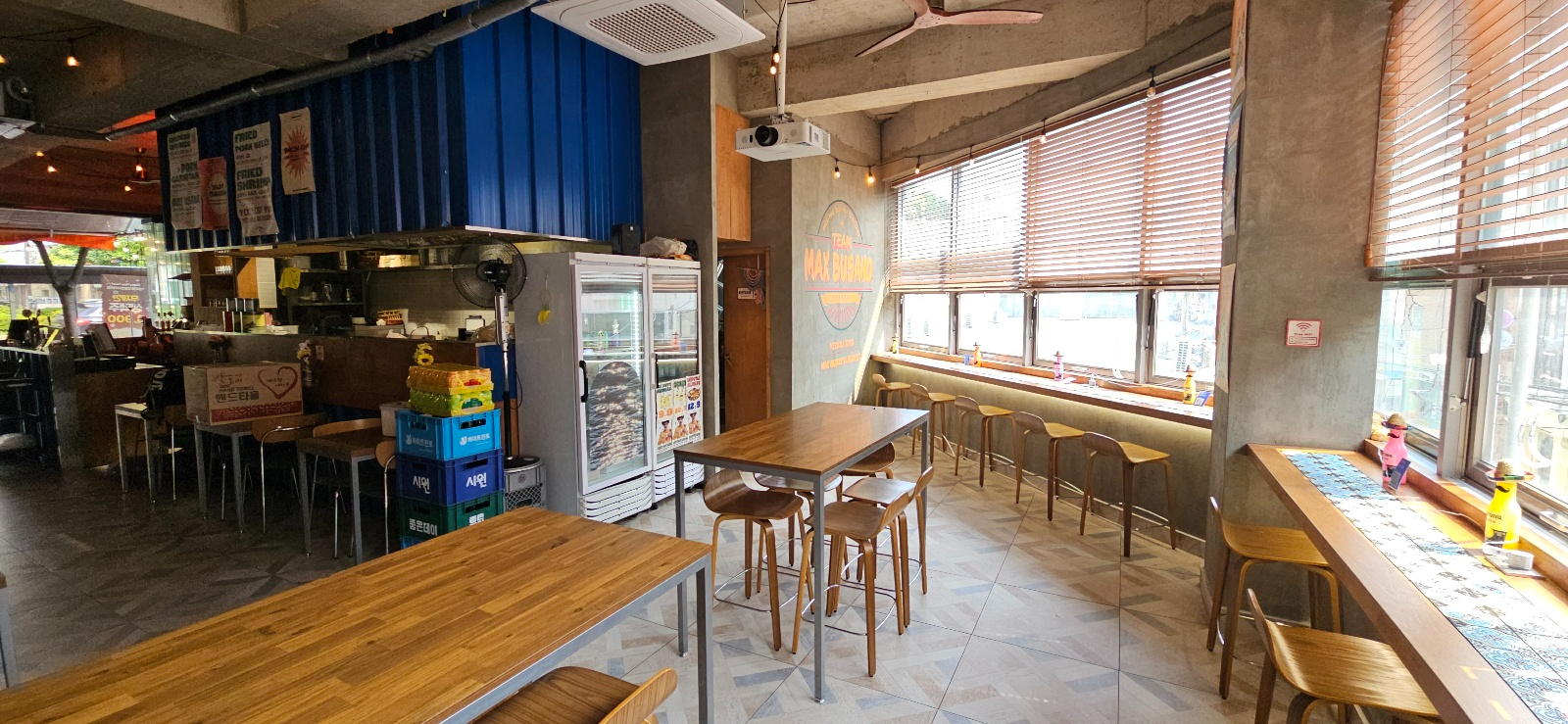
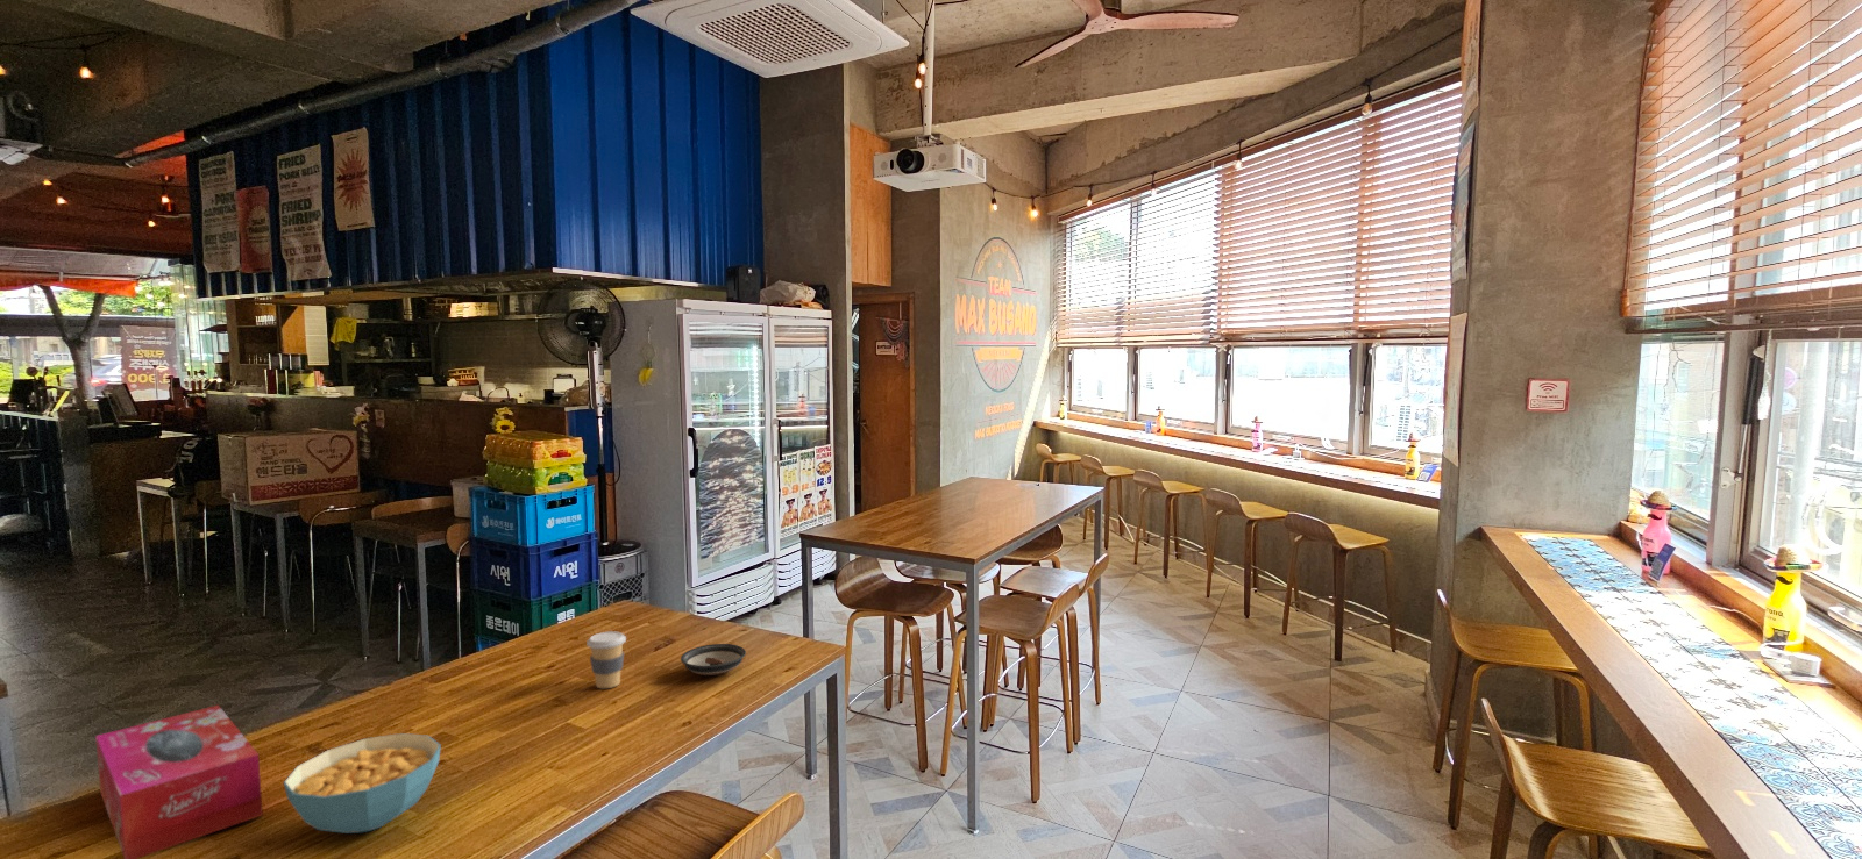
+ coffee cup [585,630,627,689]
+ saucer [679,643,747,676]
+ cereal bowl [283,732,442,834]
+ tissue box [94,705,264,859]
